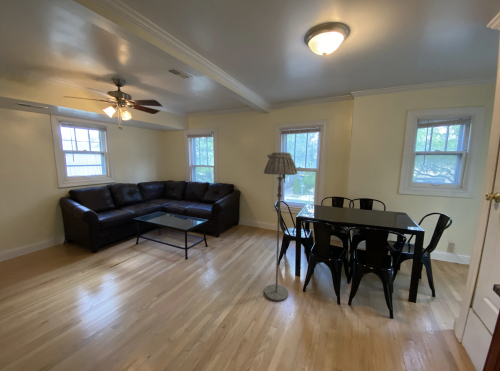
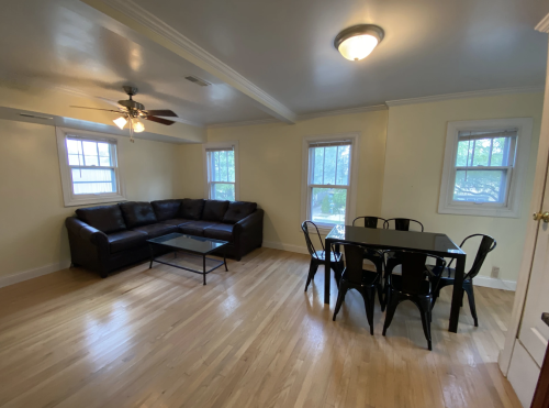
- floor lamp [263,151,298,302]
